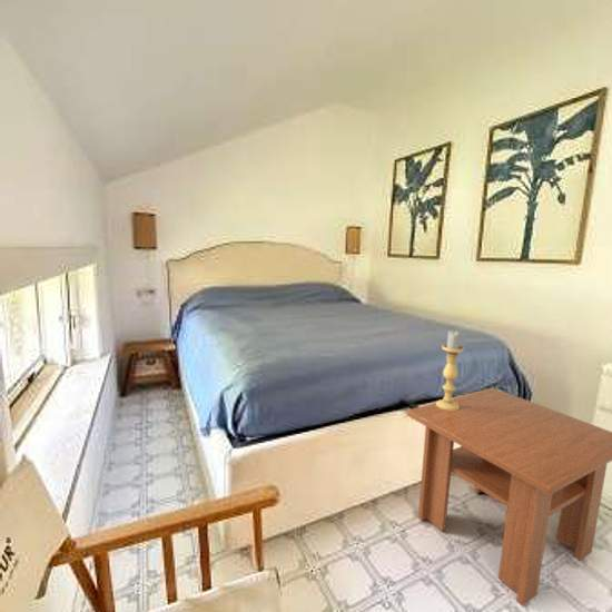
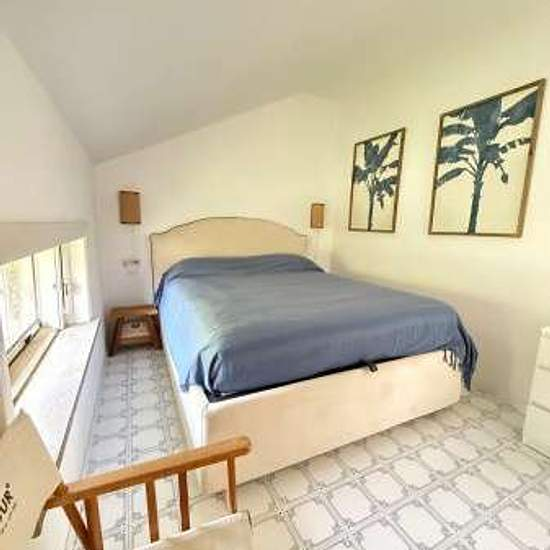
- candle holder [435,329,465,411]
- coffee table [405,386,612,608]
